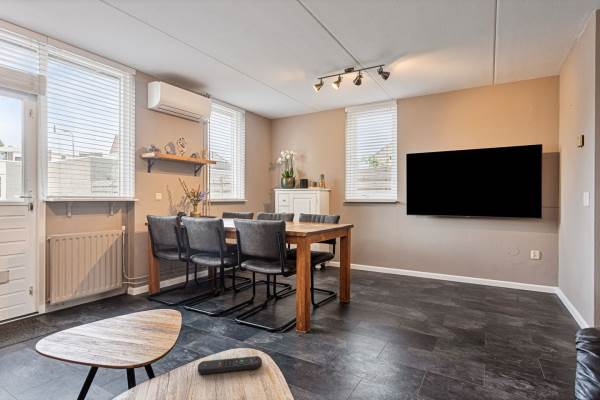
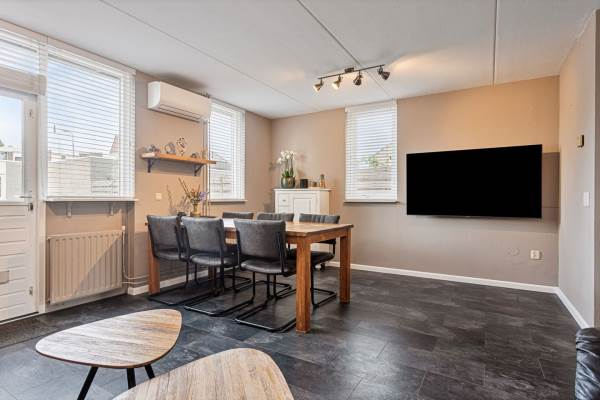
- remote control [197,355,263,375]
